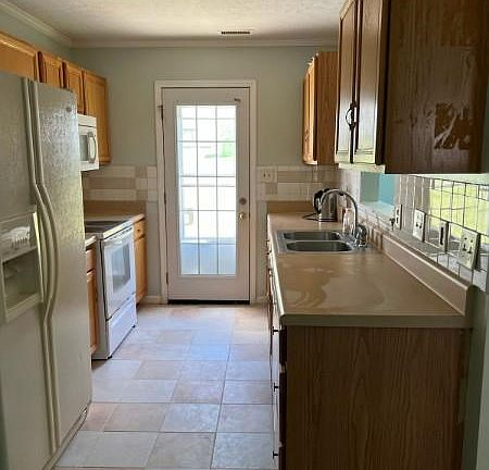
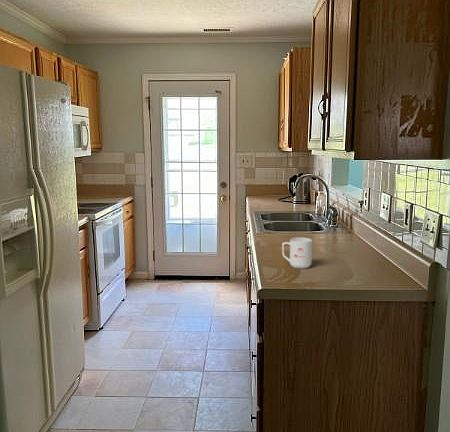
+ mug [281,237,313,269]
